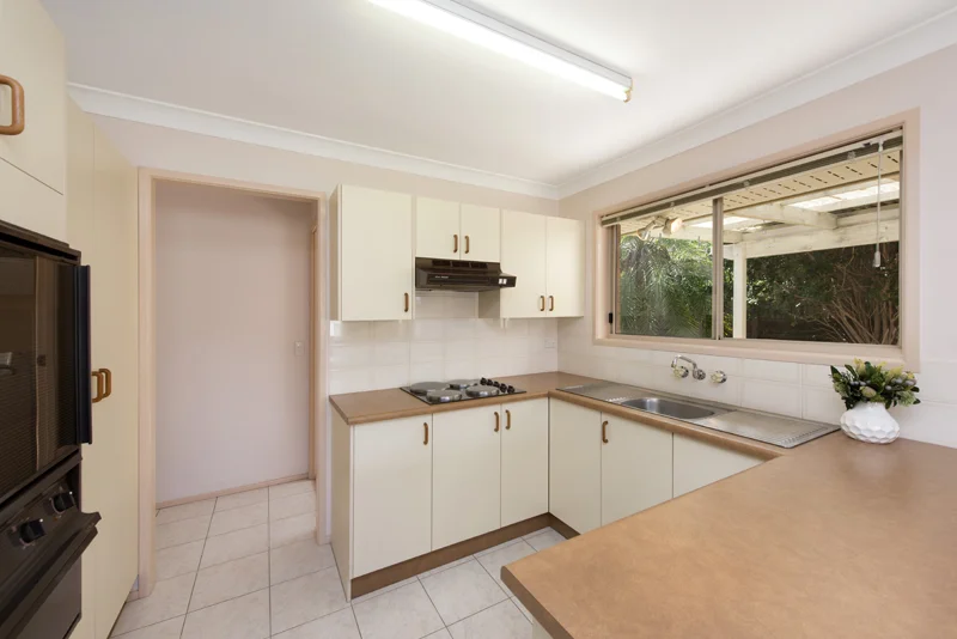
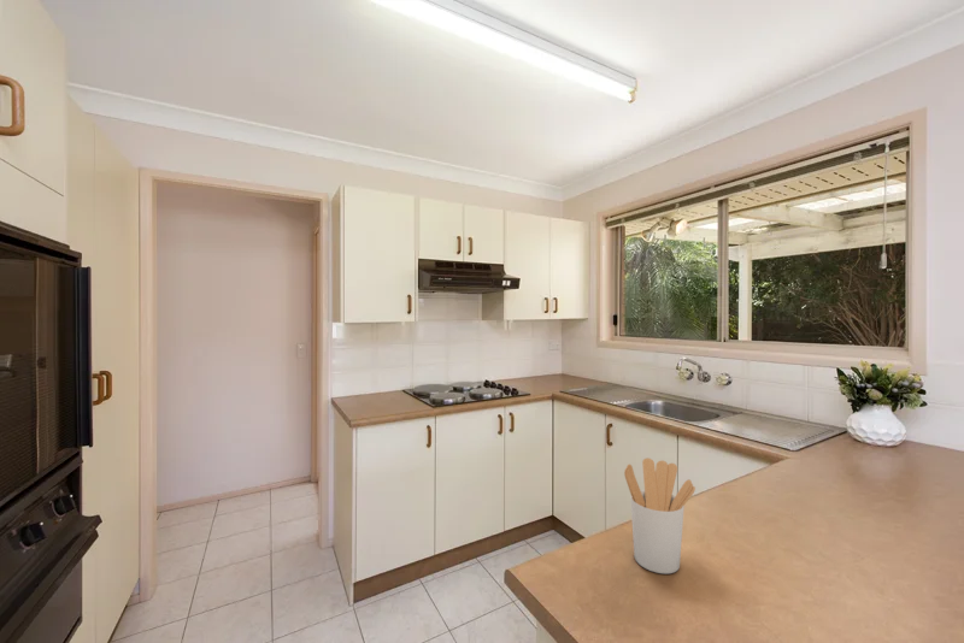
+ utensil holder [623,456,696,574]
